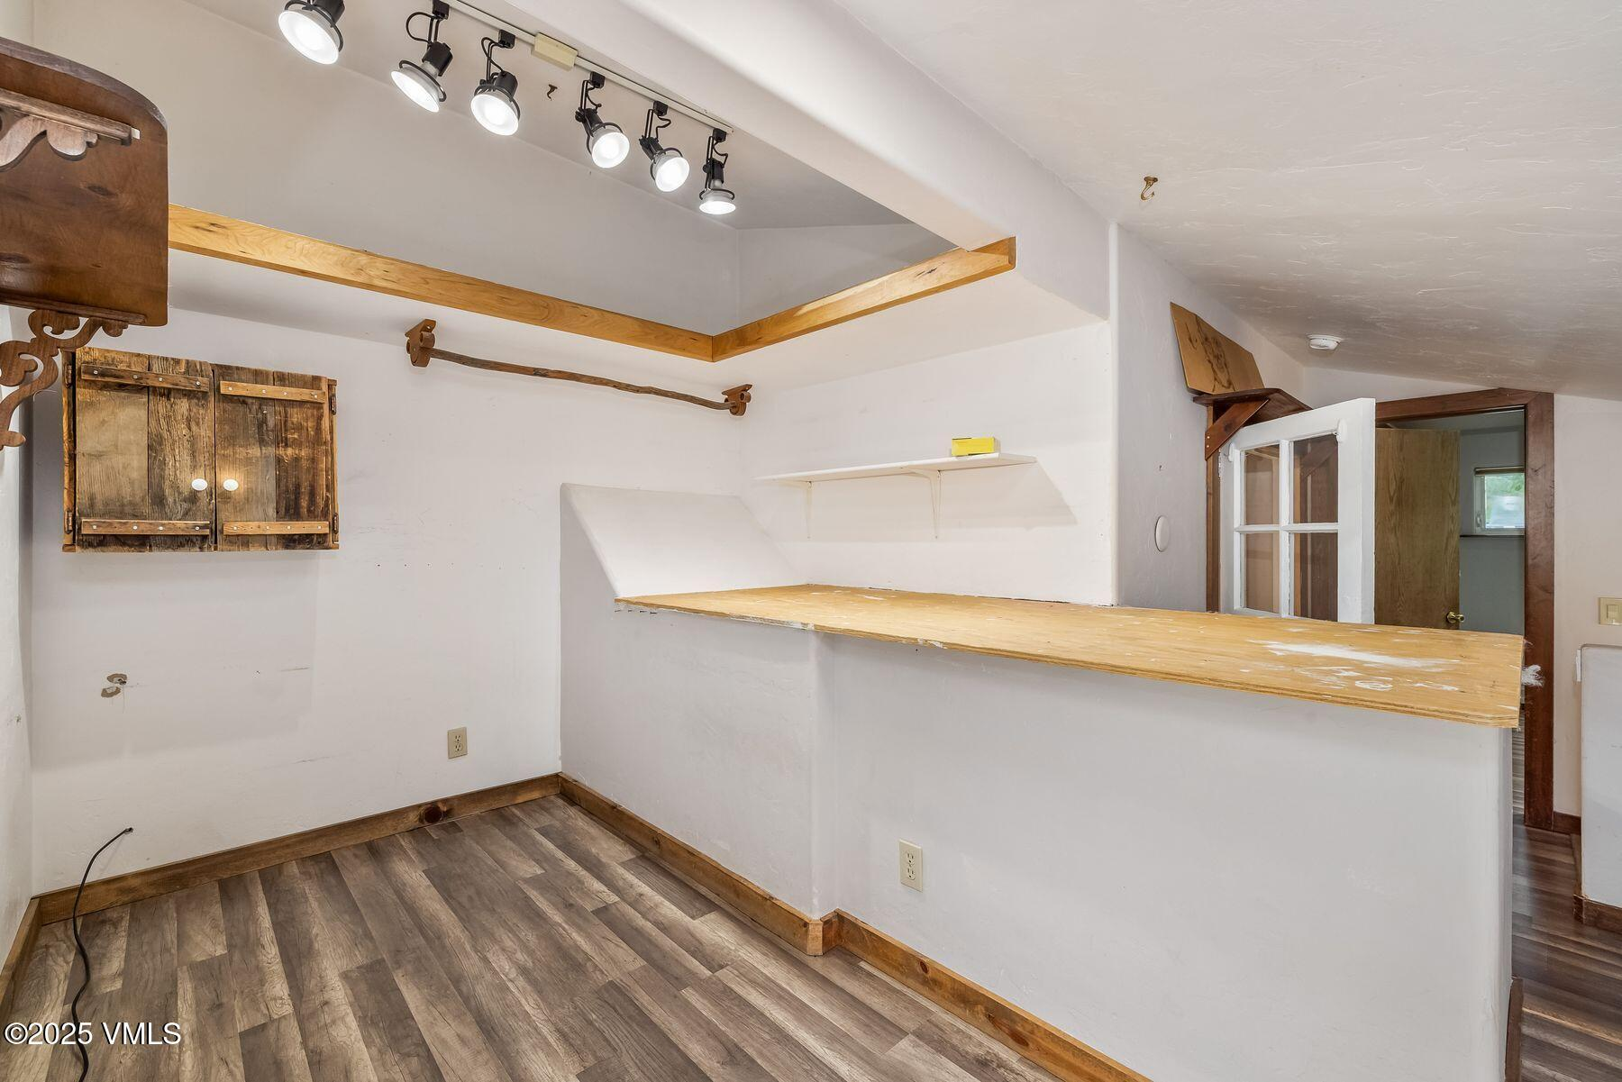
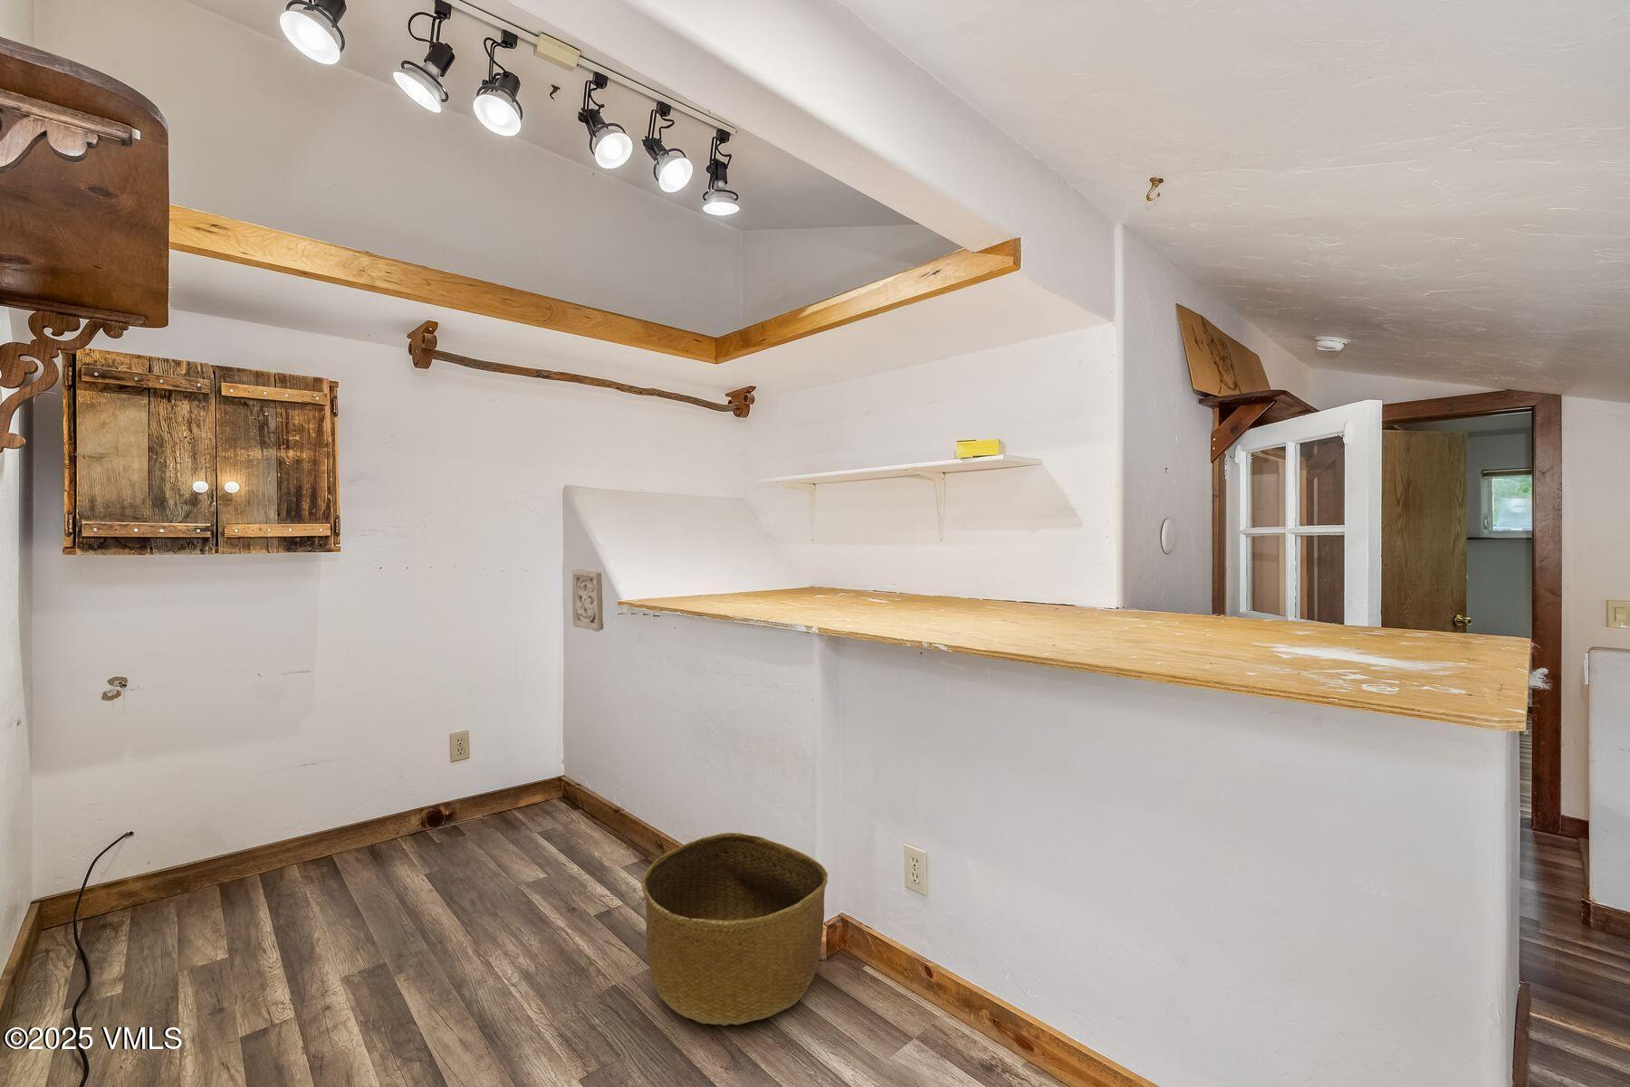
+ basket [641,832,829,1026]
+ wall ornament [572,569,604,632]
